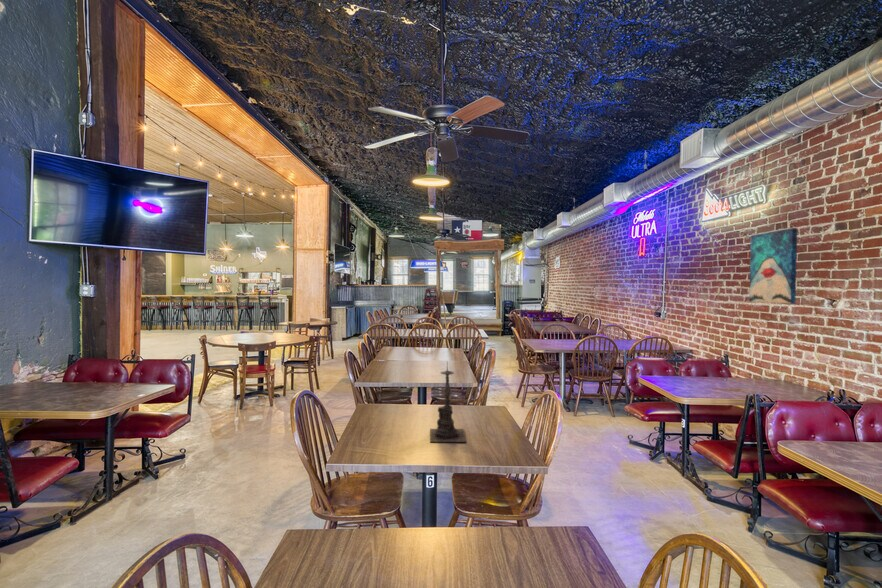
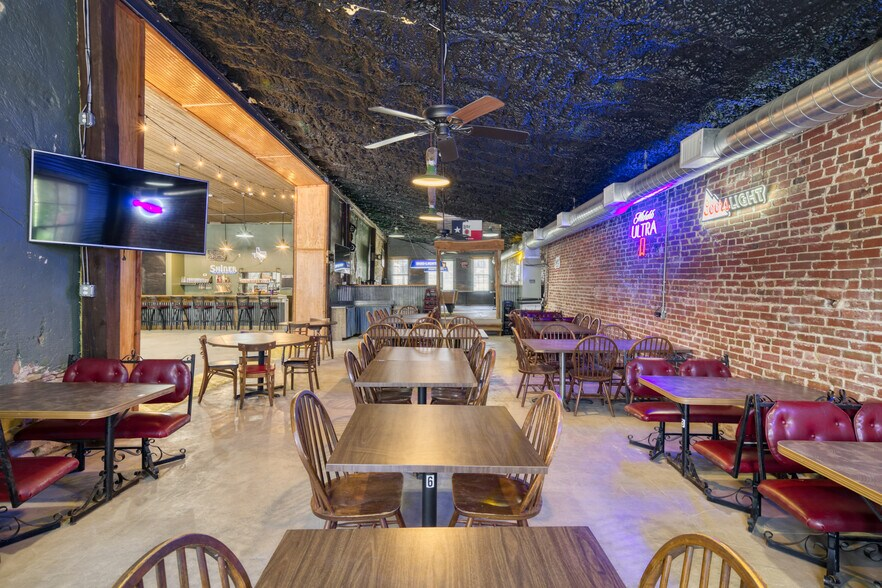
- wall art [748,227,798,305]
- candle holder [429,361,467,443]
